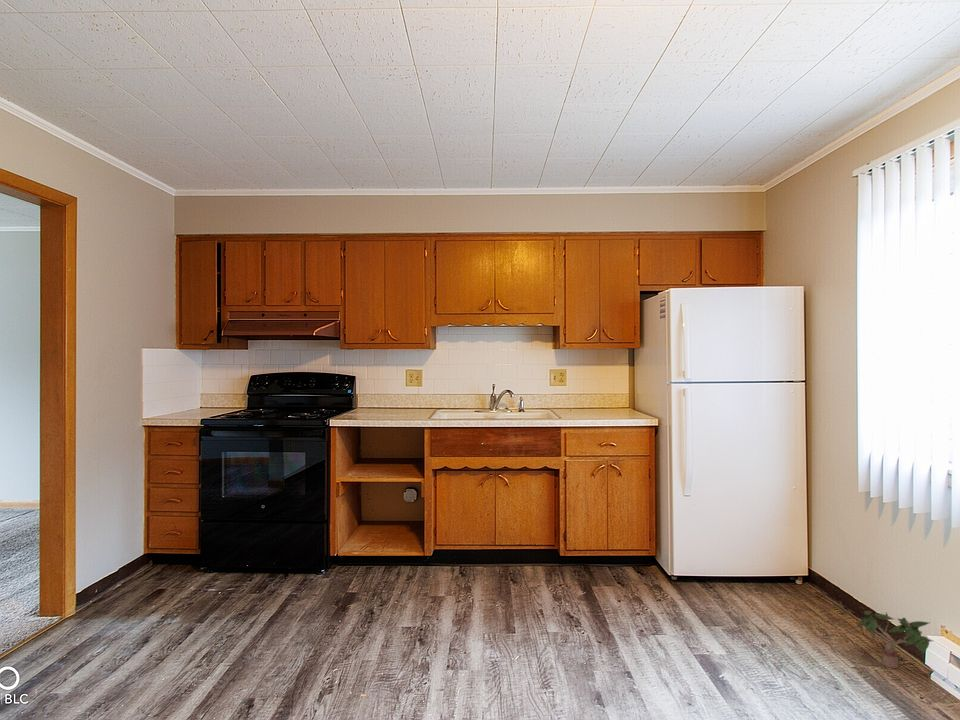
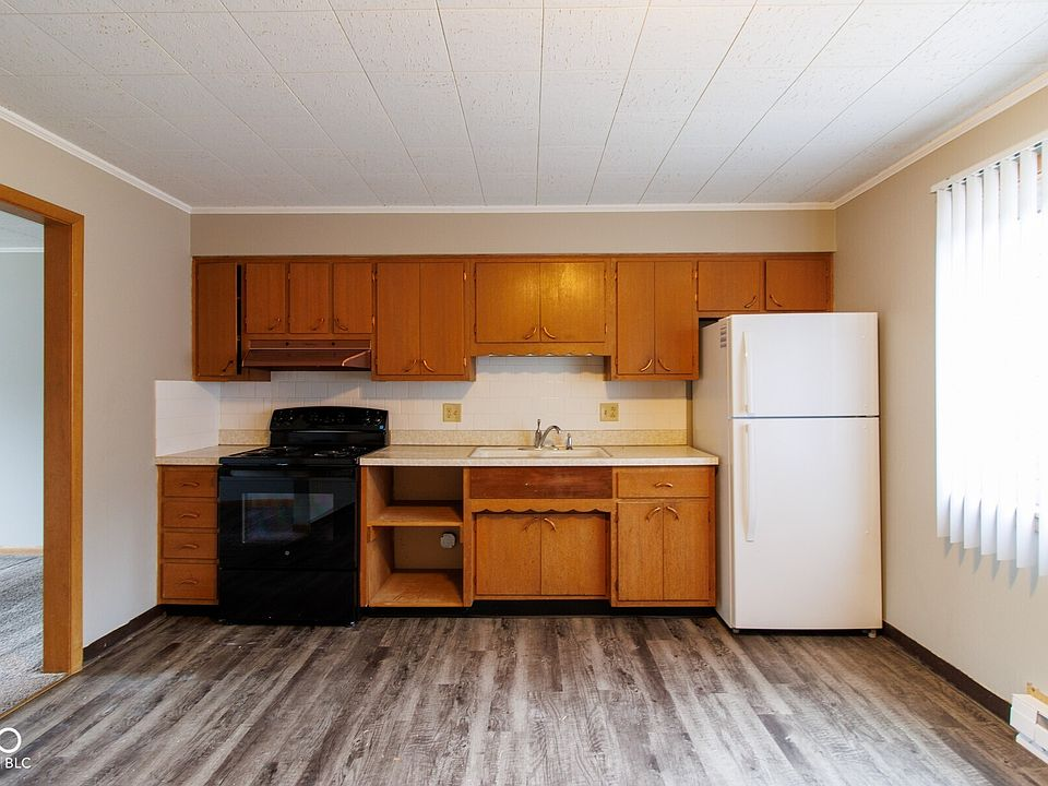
- potted plant [856,610,933,669]
